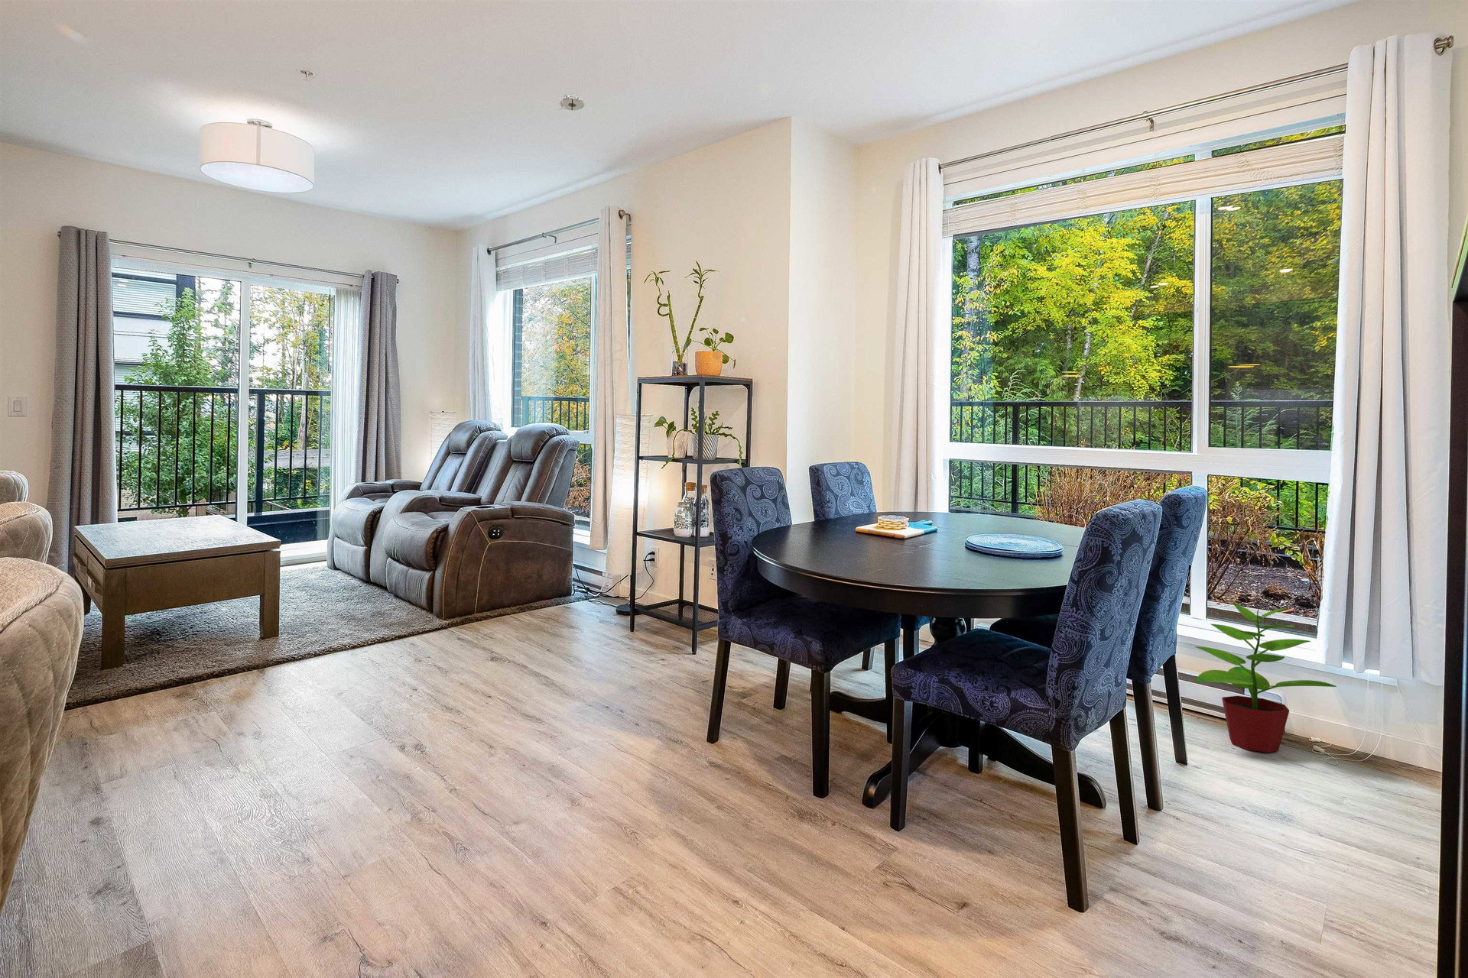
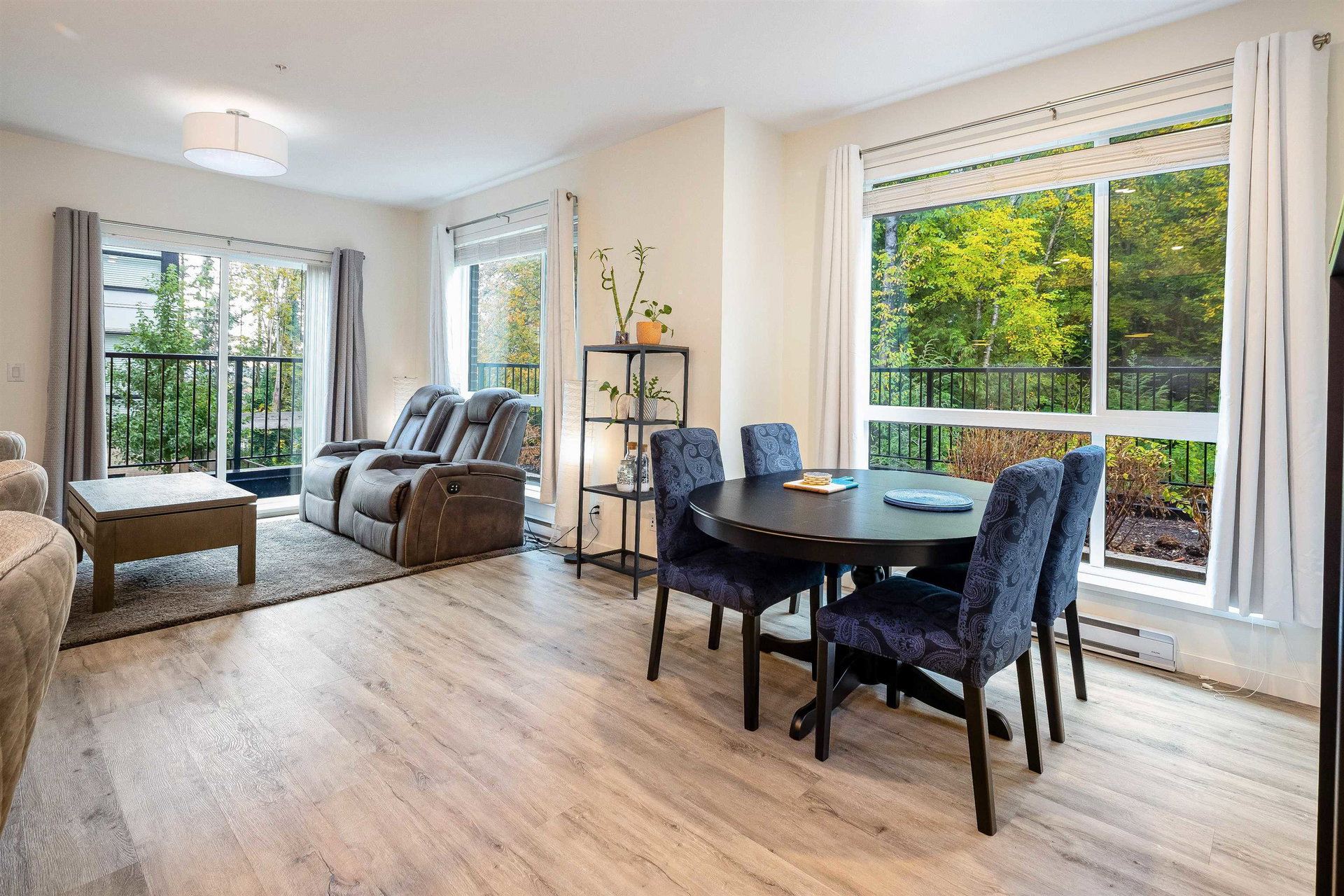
- potted plant [1194,597,1337,753]
- smoke detector [559,93,584,111]
